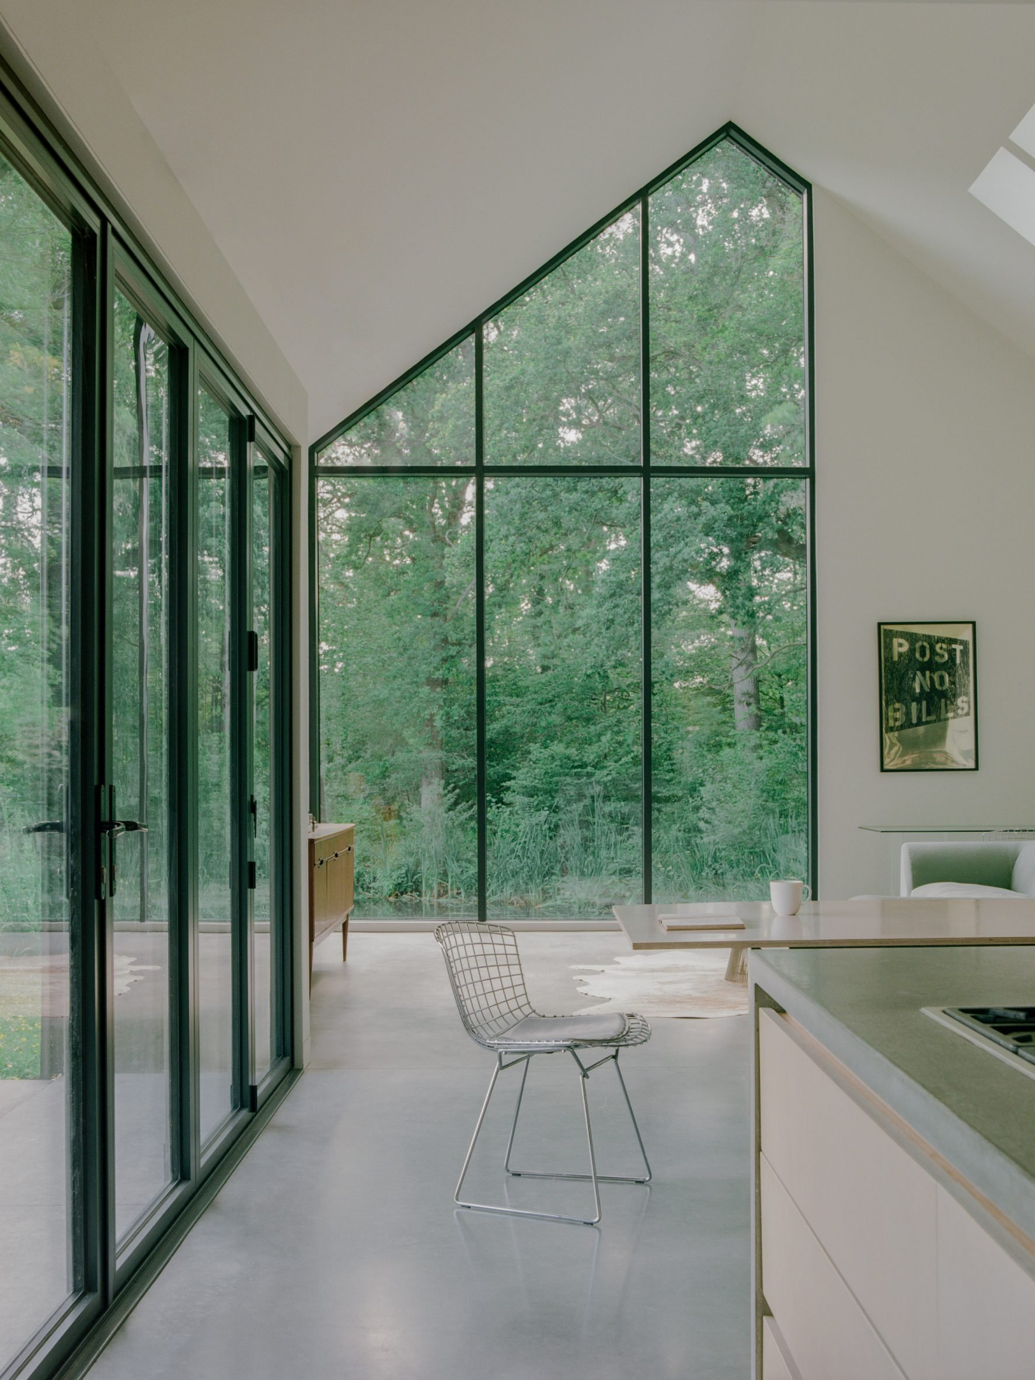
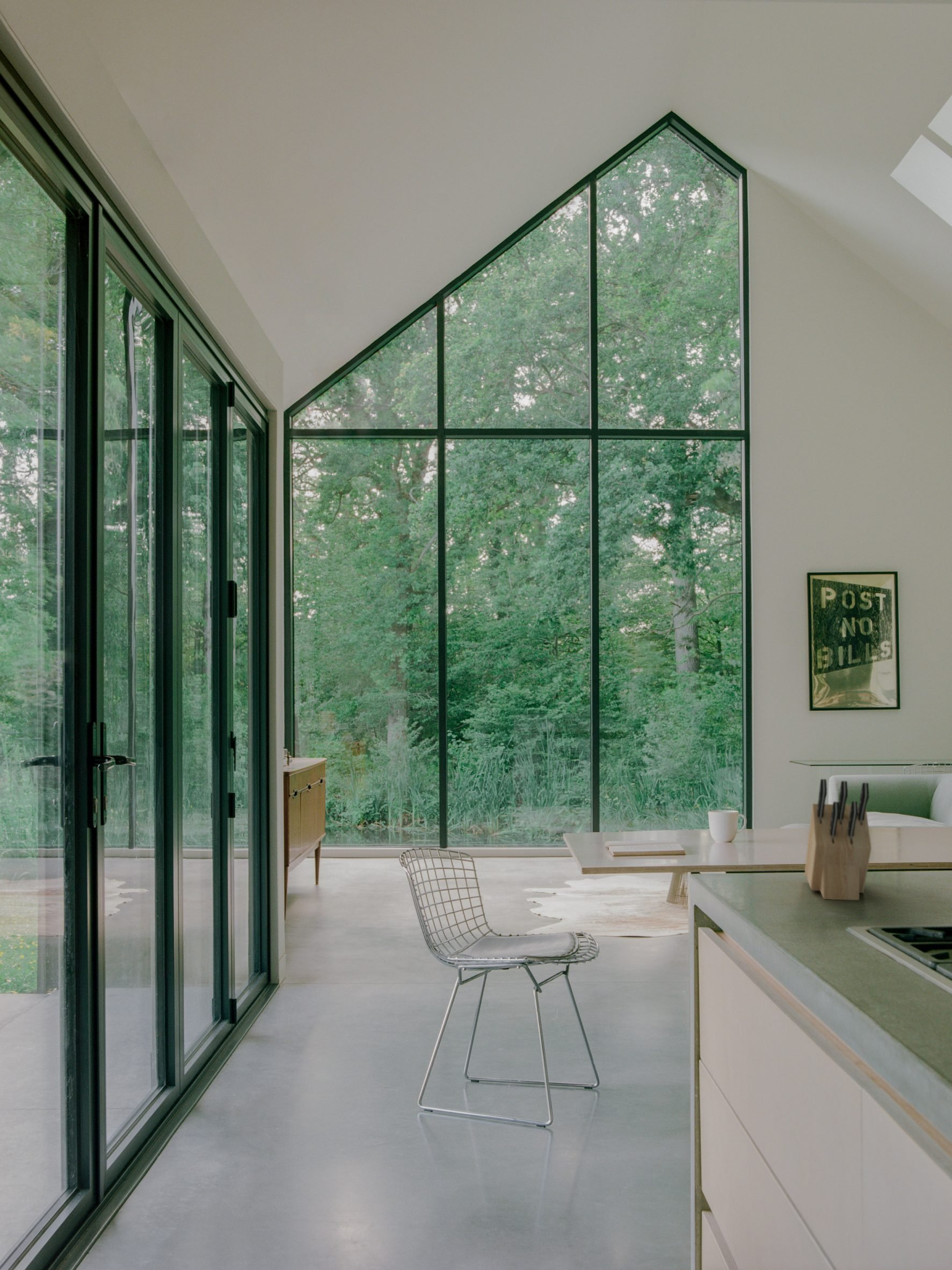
+ knife block [804,778,872,900]
